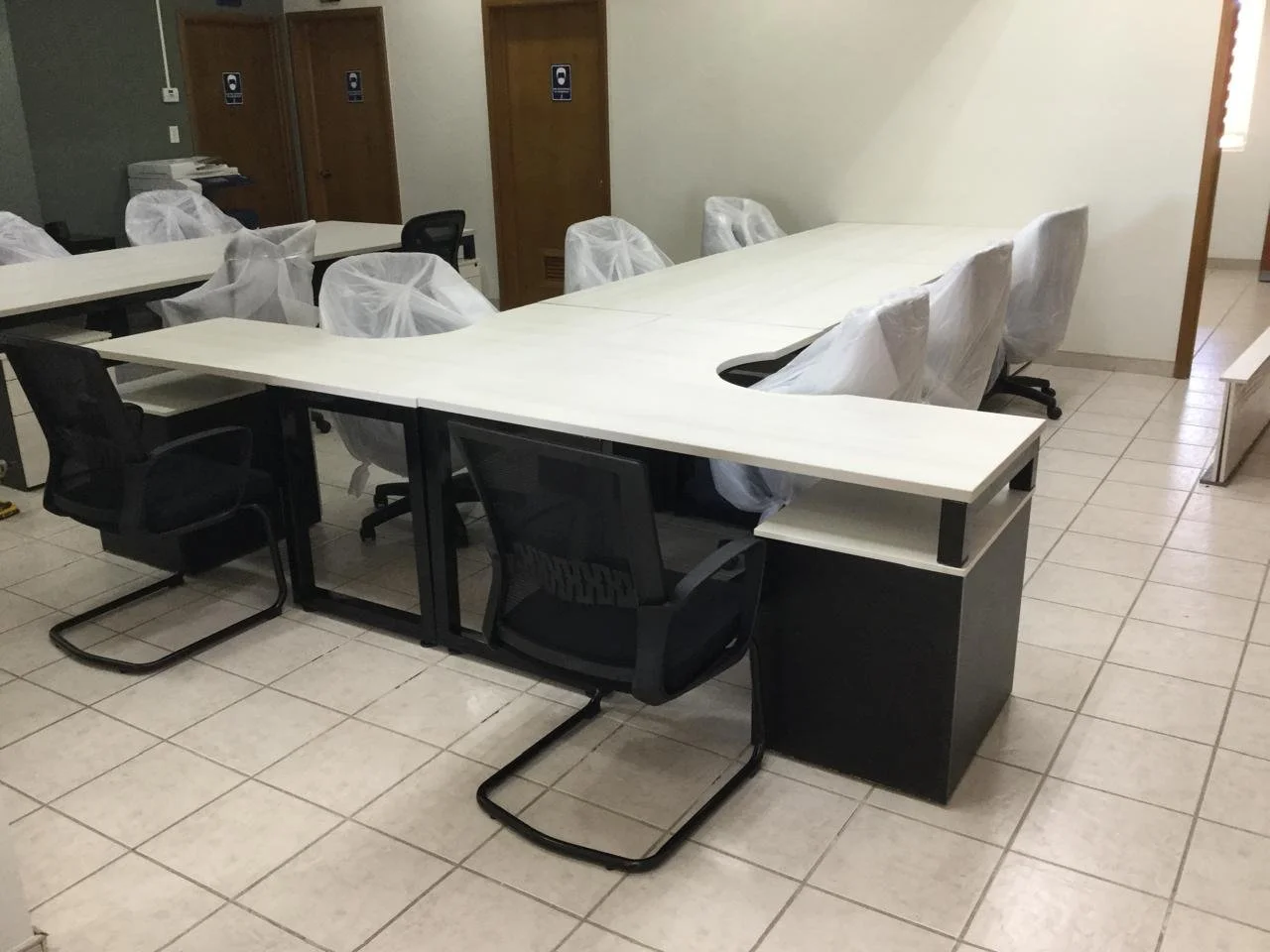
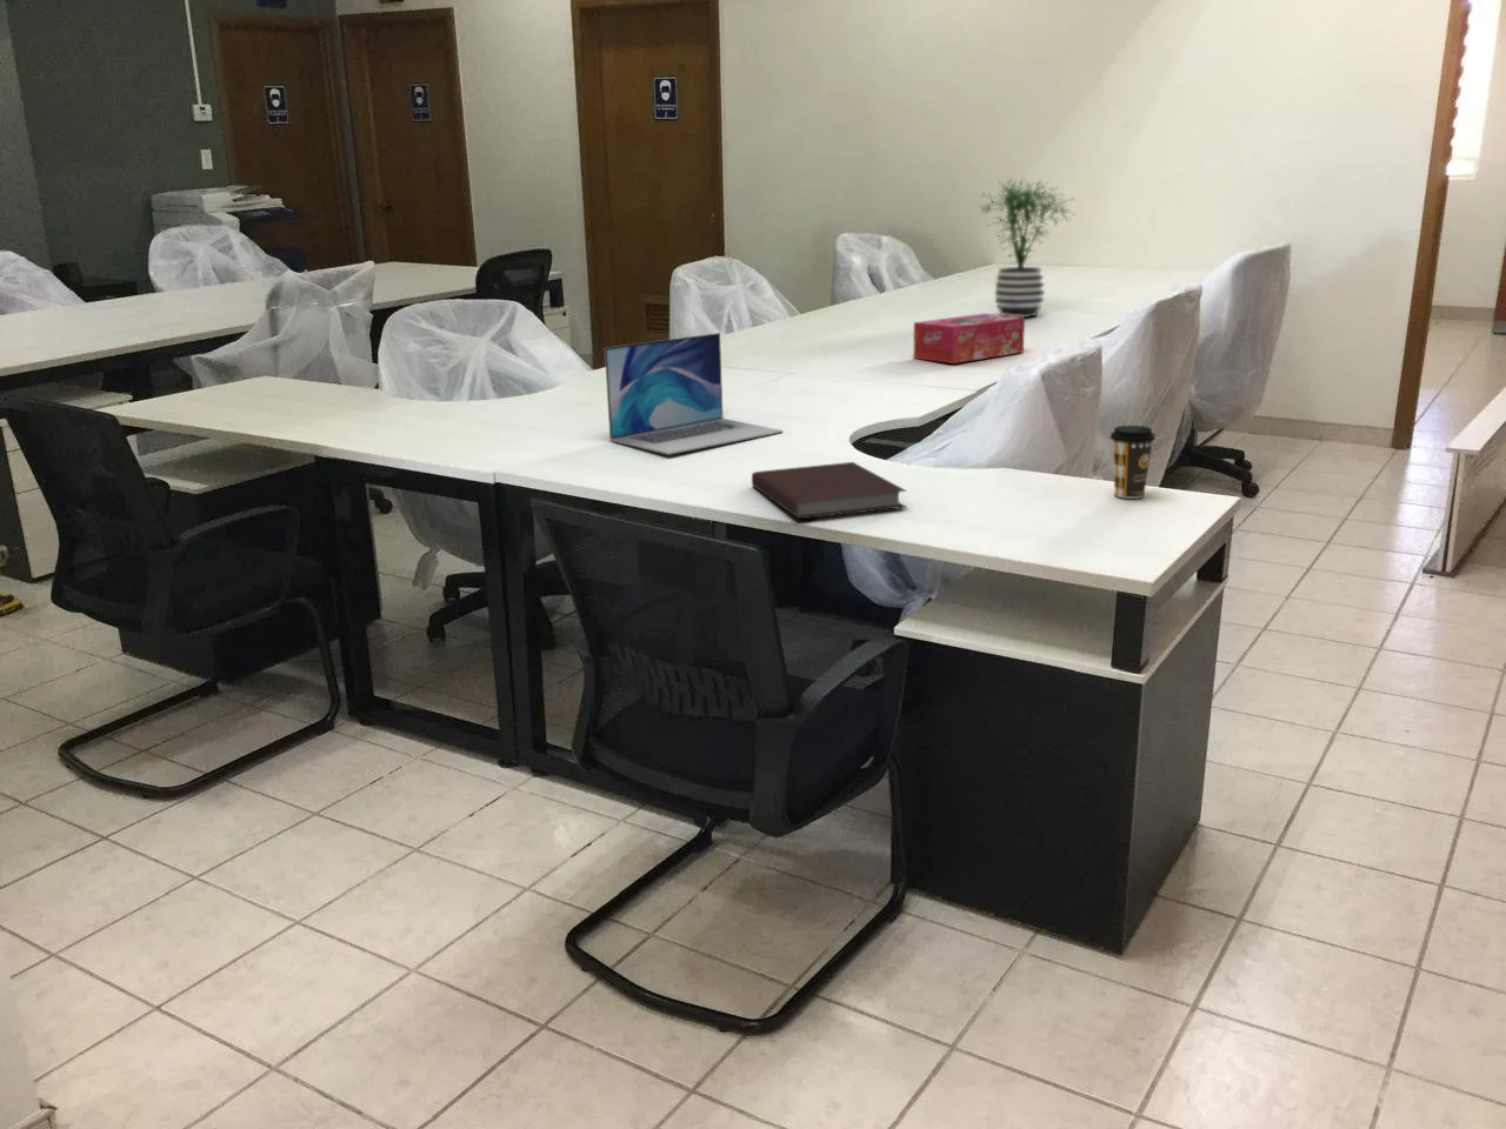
+ coffee cup [1109,425,1156,499]
+ tissue box [912,313,1026,364]
+ laptop [604,332,785,457]
+ potted plant [977,178,1077,319]
+ notebook [751,461,908,519]
